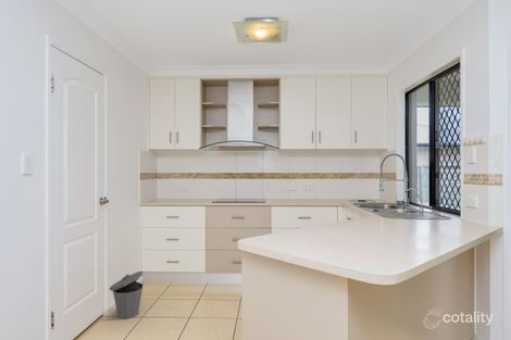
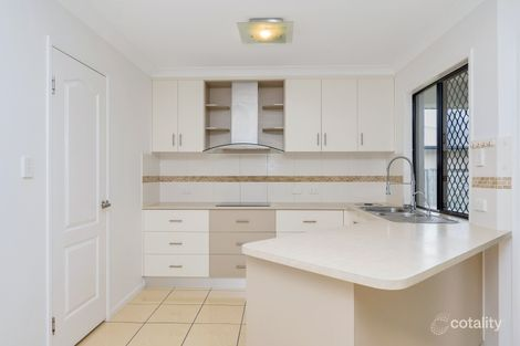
- trash can [109,270,144,319]
